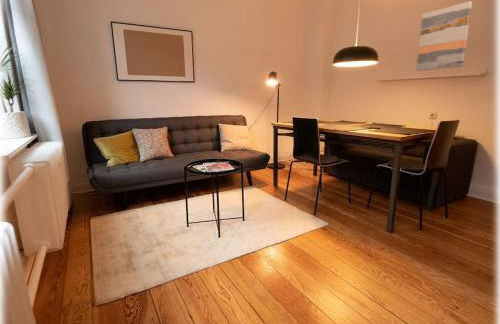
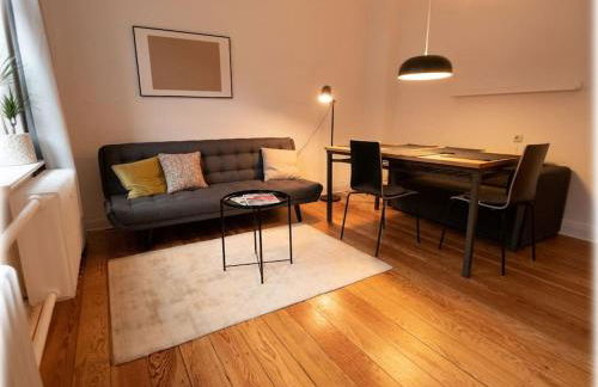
- wall art [415,0,473,72]
